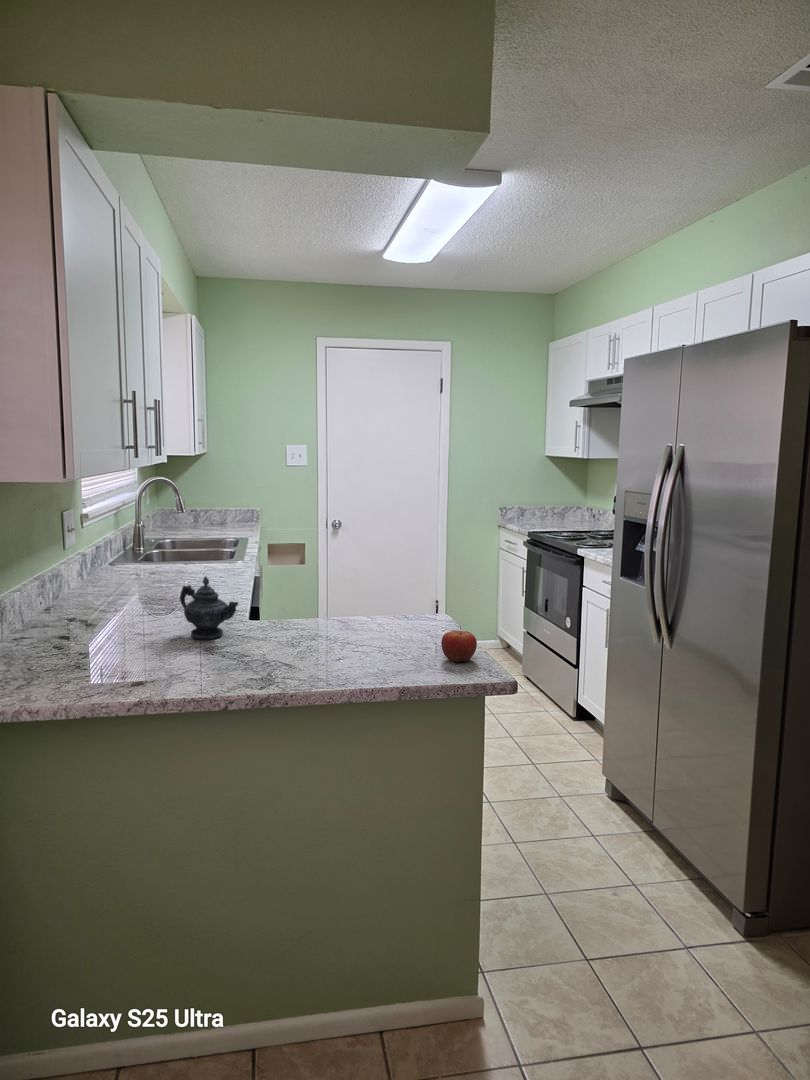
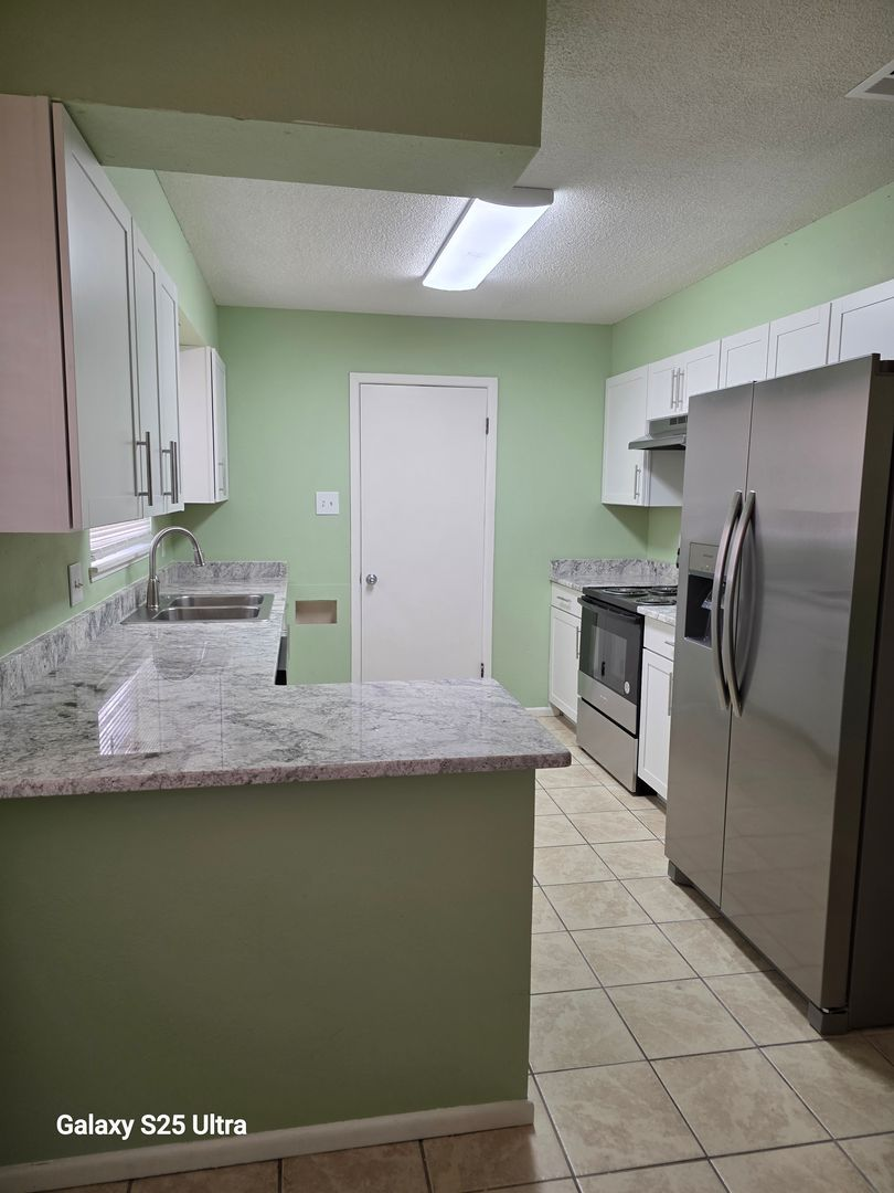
- fruit [440,625,478,663]
- teapot [179,575,239,640]
